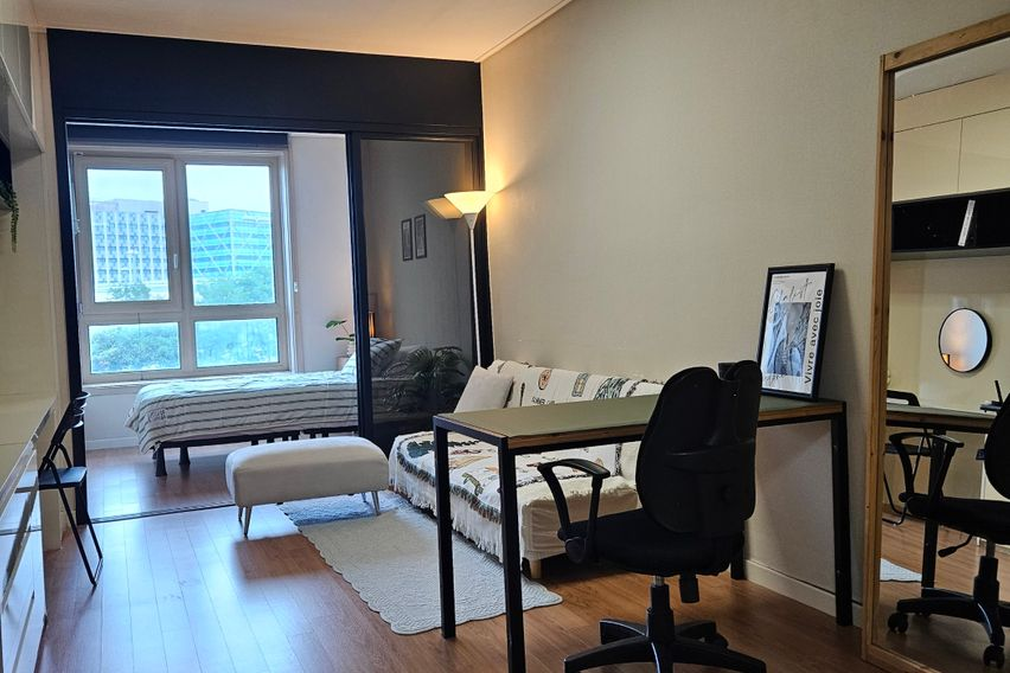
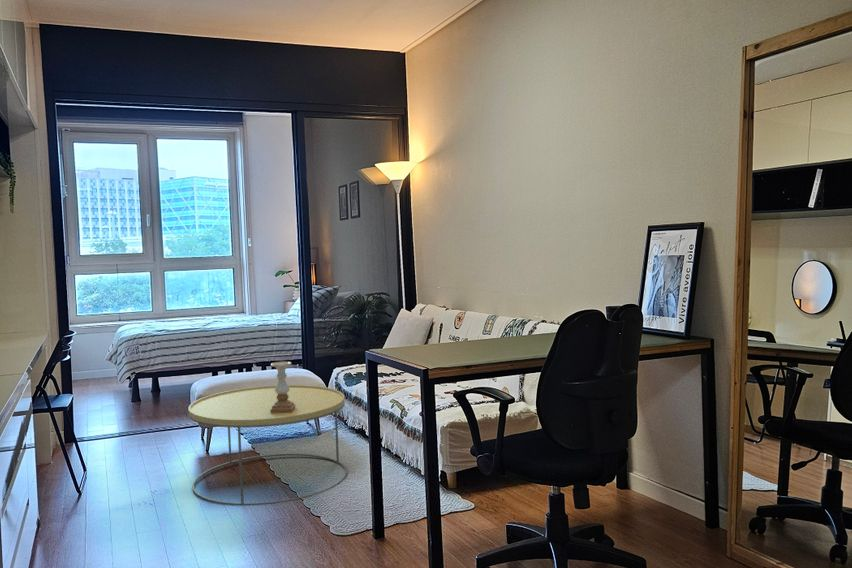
+ candle holder [270,361,295,413]
+ coffee table [187,384,348,506]
